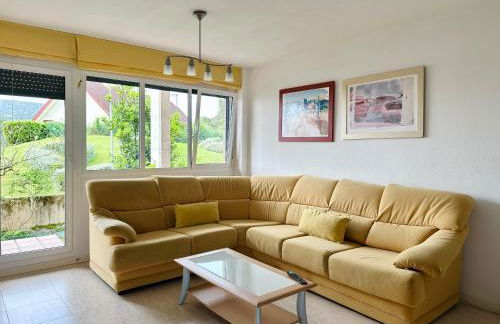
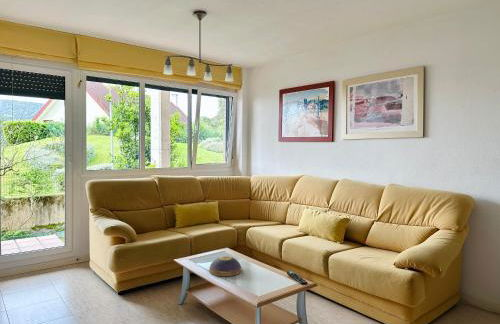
+ decorative bowl [208,255,243,277]
